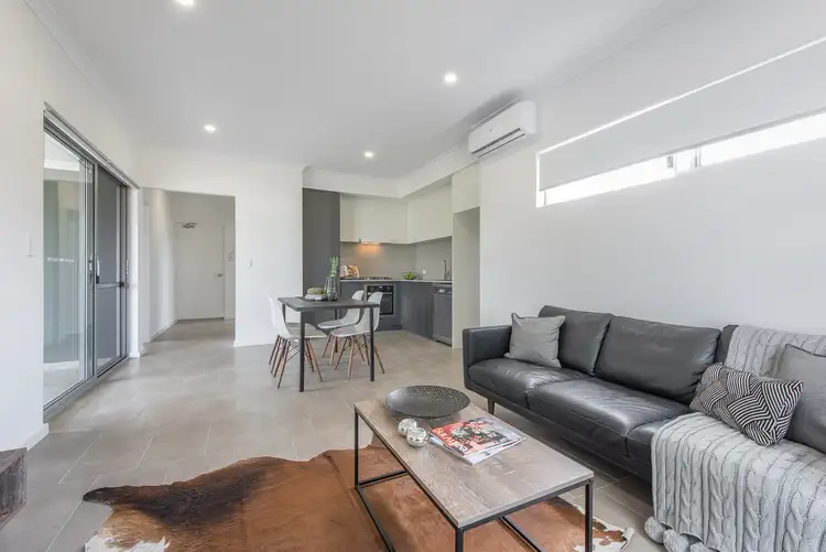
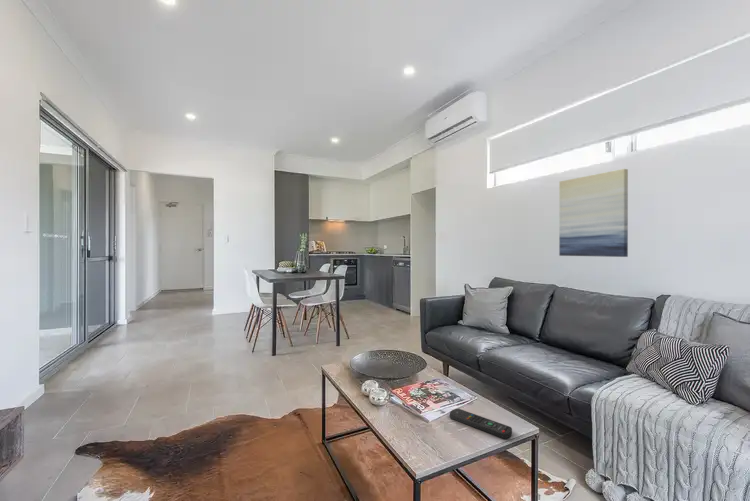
+ wall art [558,168,629,258]
+ remote control [449,408,513,439]
